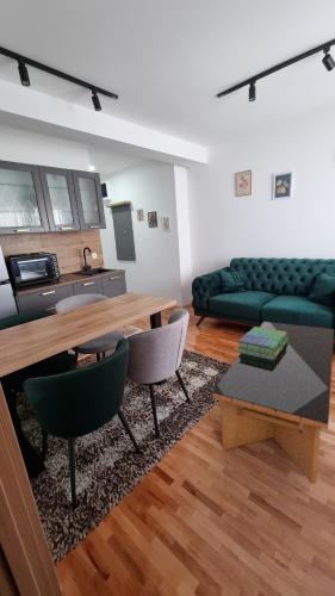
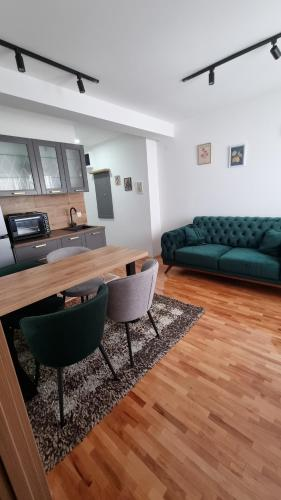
- coffee table [211,321,335,485]
- stack of books [236,325,289,360]
